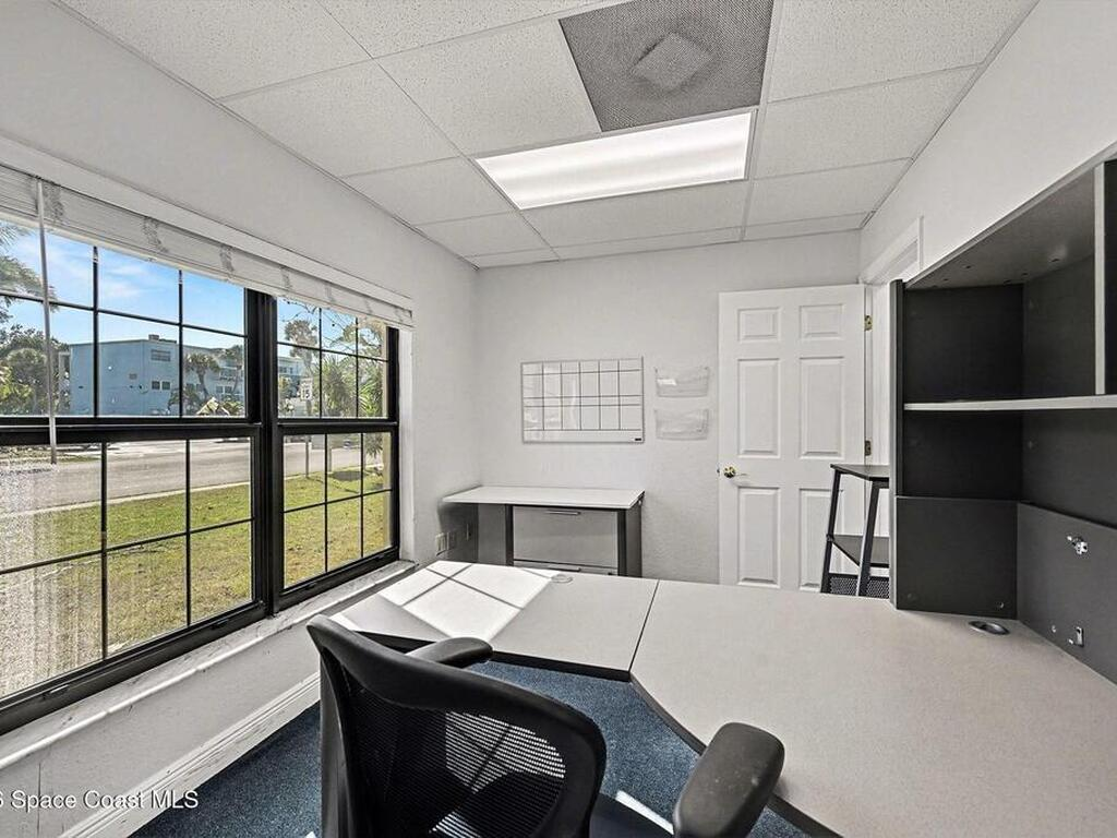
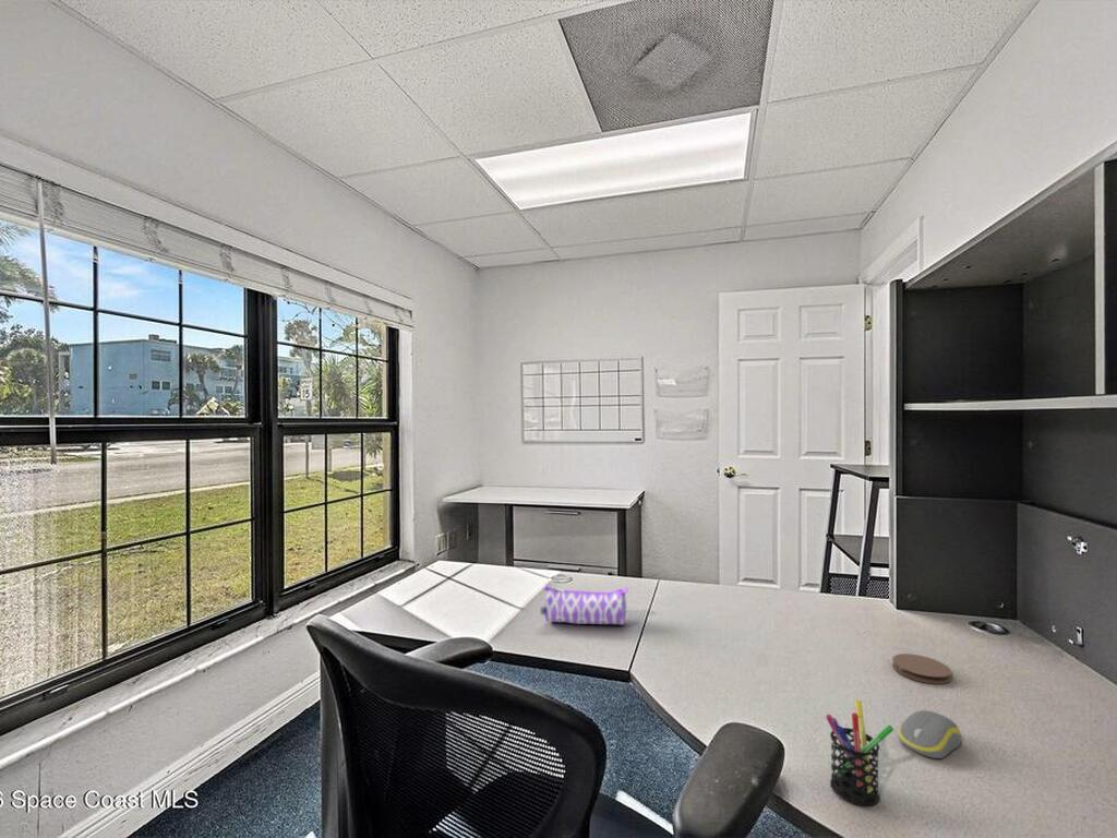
+ coaster [891,653,952,685]
+ pencil case [540,584,629,626]
+ pen holder [825,699,894,806]
+ computer mouse [897,709,962,759]
